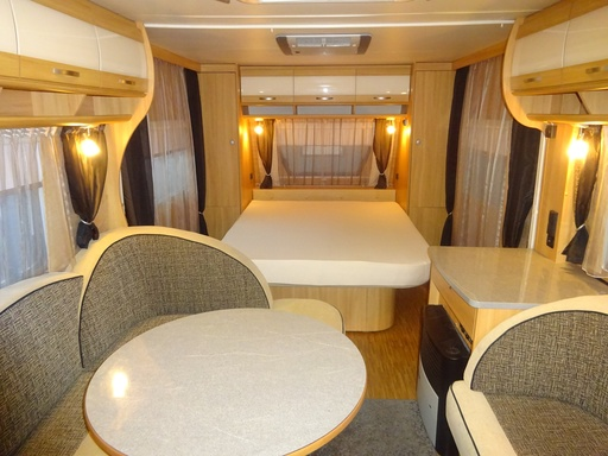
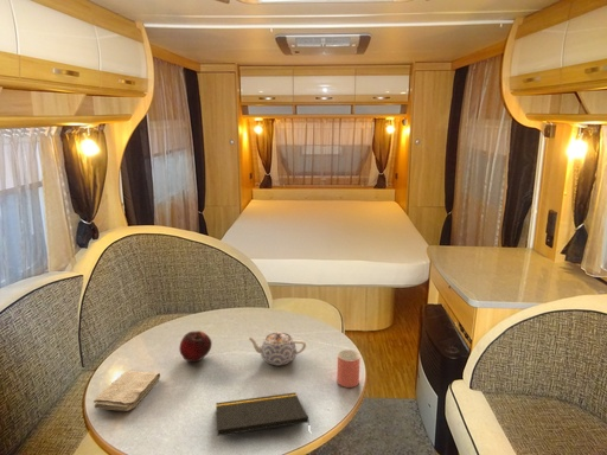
+ cup [336,348,362,389]
+ notepad [215,391,311,437]
+ washcloth [92,370,161,412]
+ teapot [247,331,307,366]
+ fruit [178,329,213,363]
